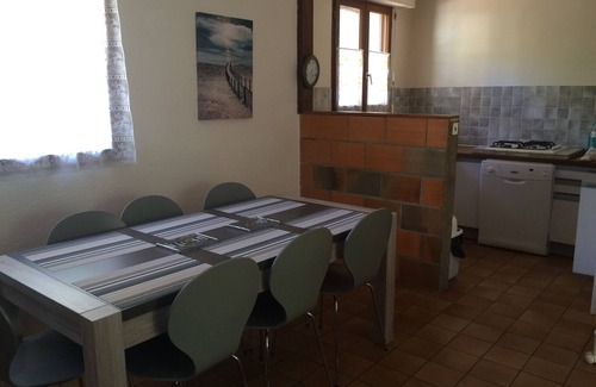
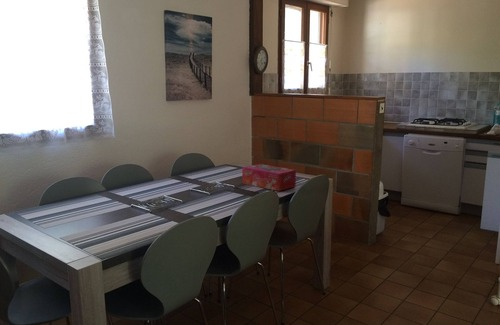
+ tissue box [241,163,297,192]
